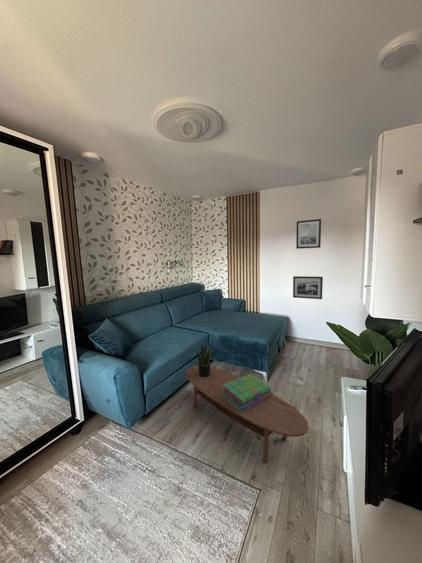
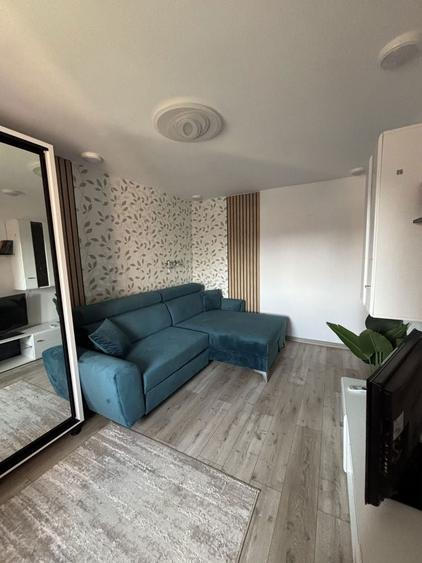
- coffee table [185,364,309,463]
- potted plant [196,343,214,377]
- stack of books [221,373,273,412]
- wall art [295,218,322,250]
- picture frame [292,275,324,300]
